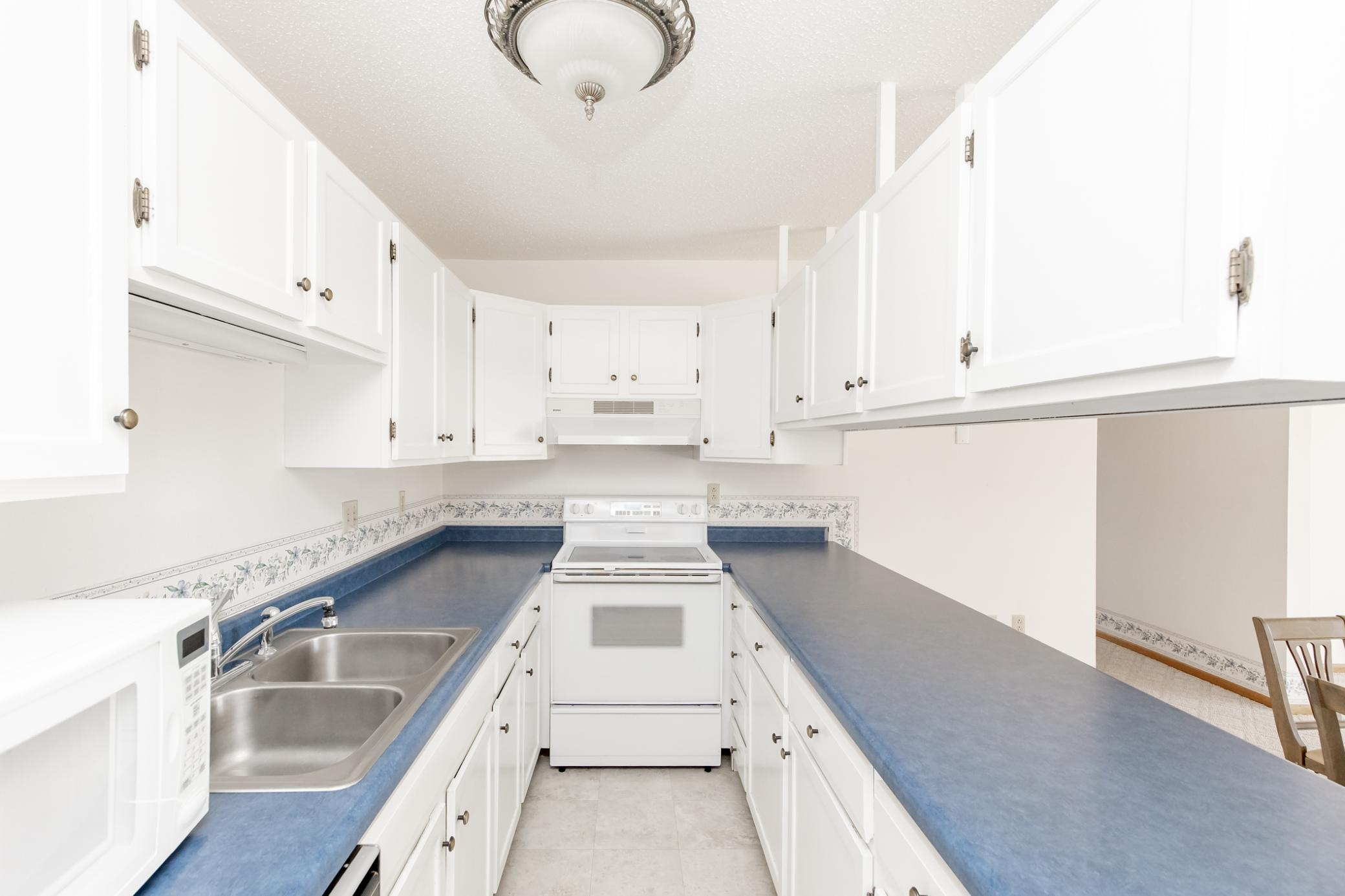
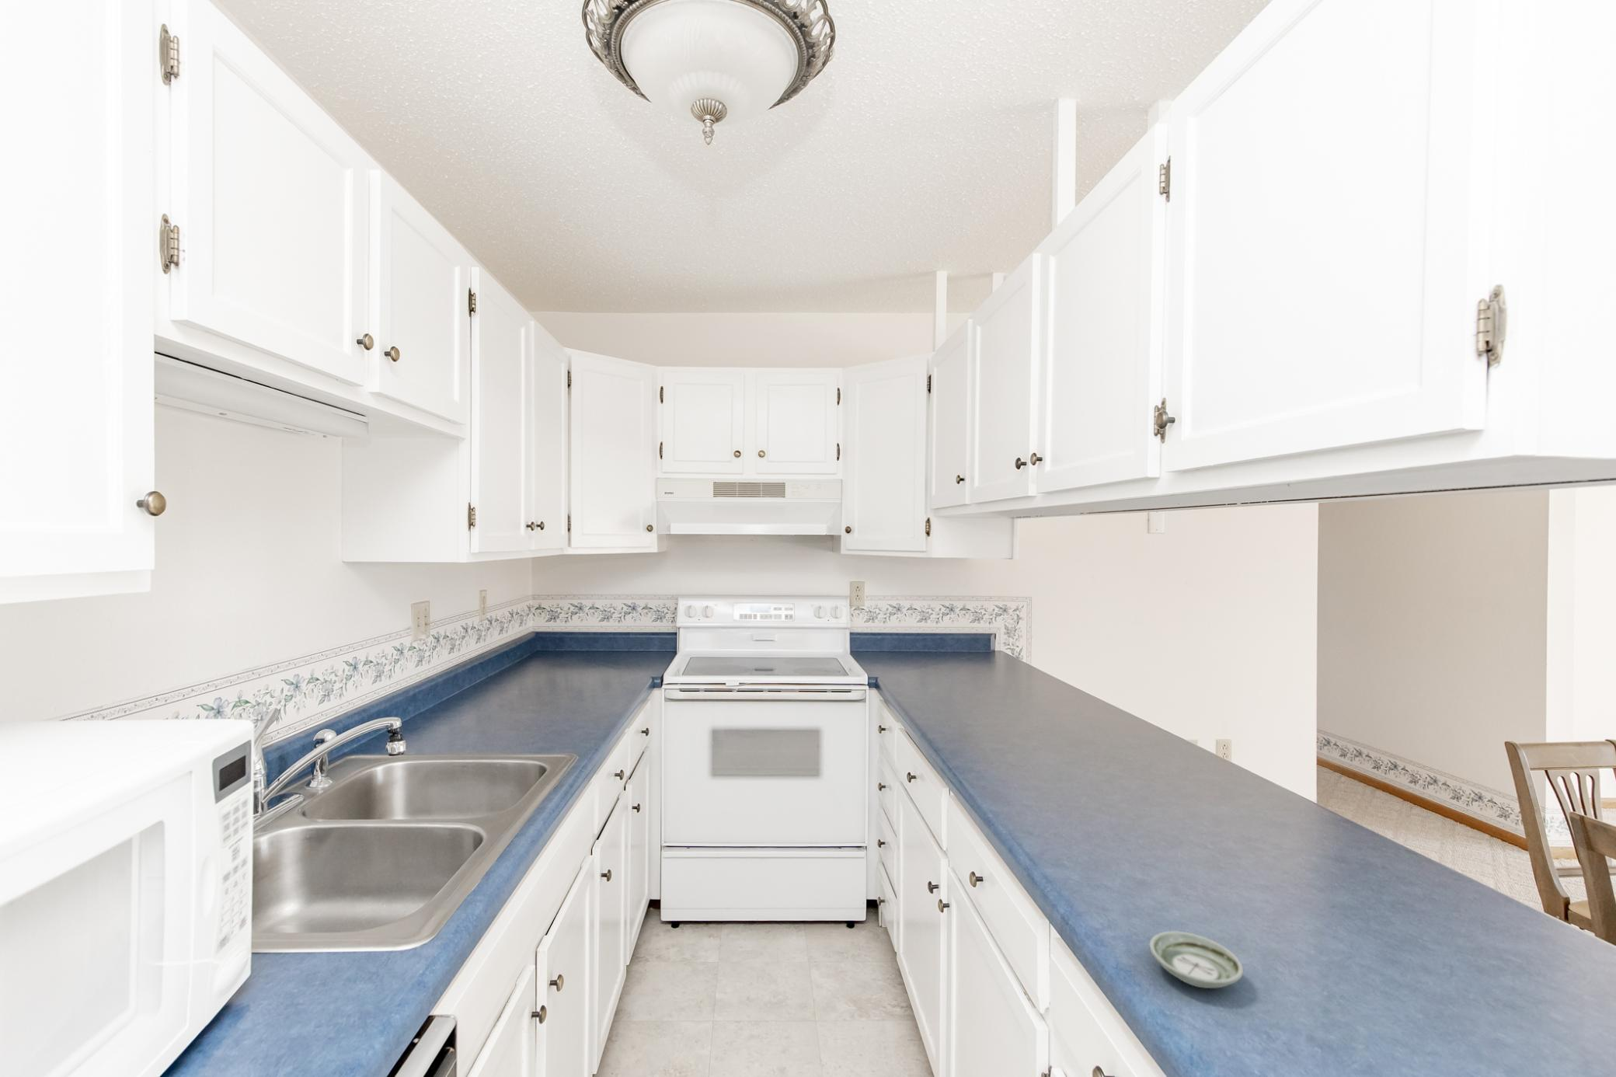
+ saucer [1149,930,1244,989]
